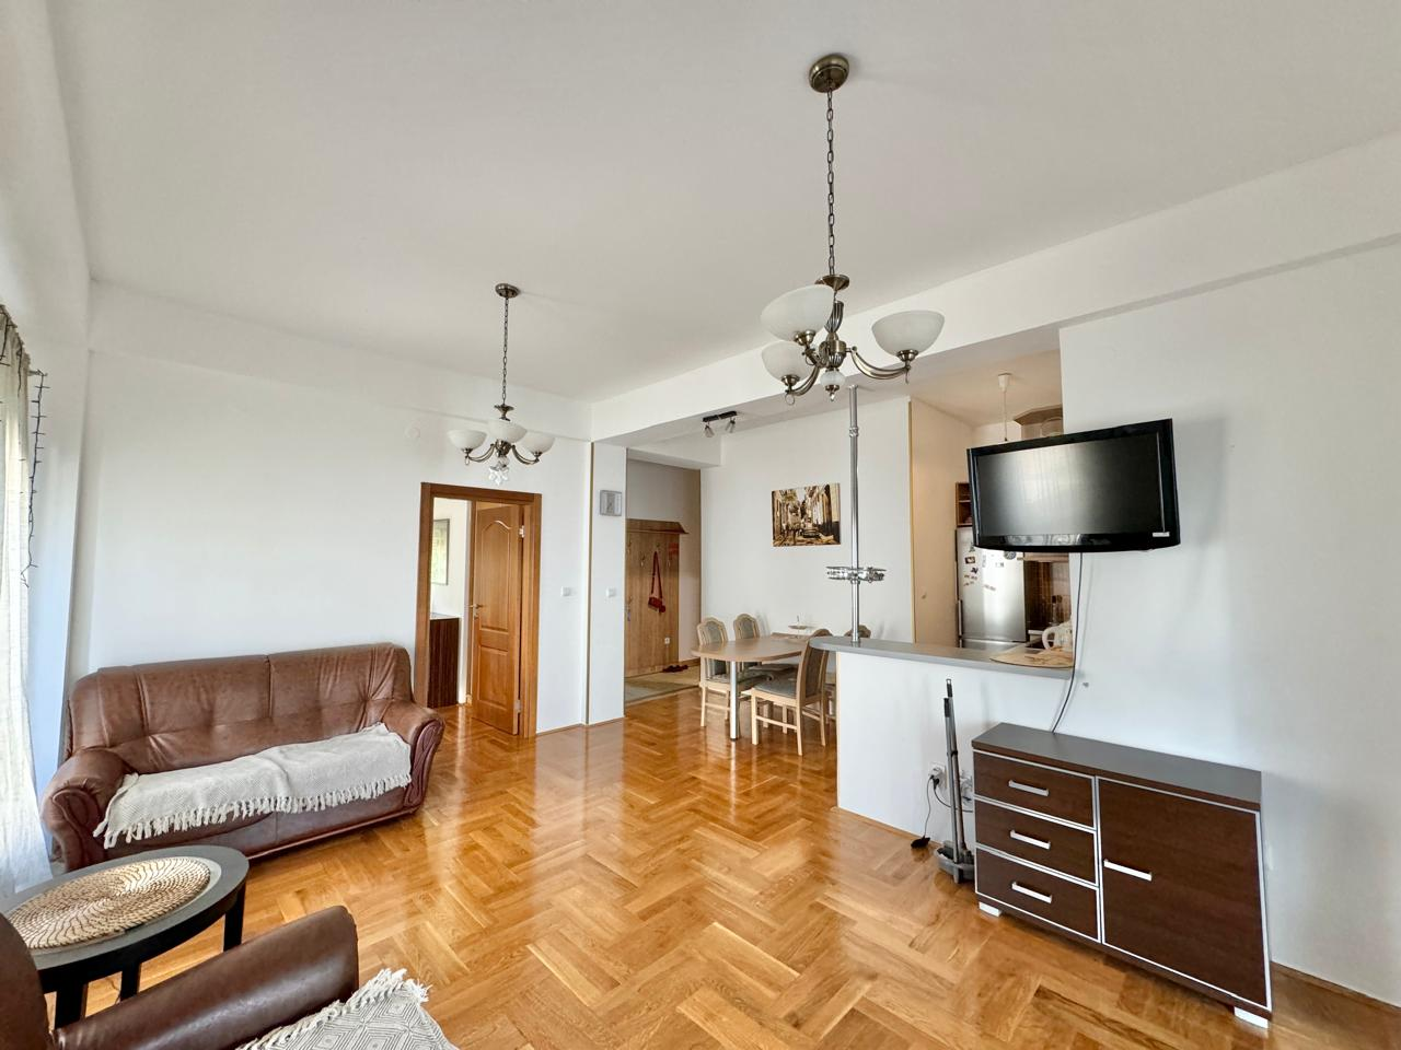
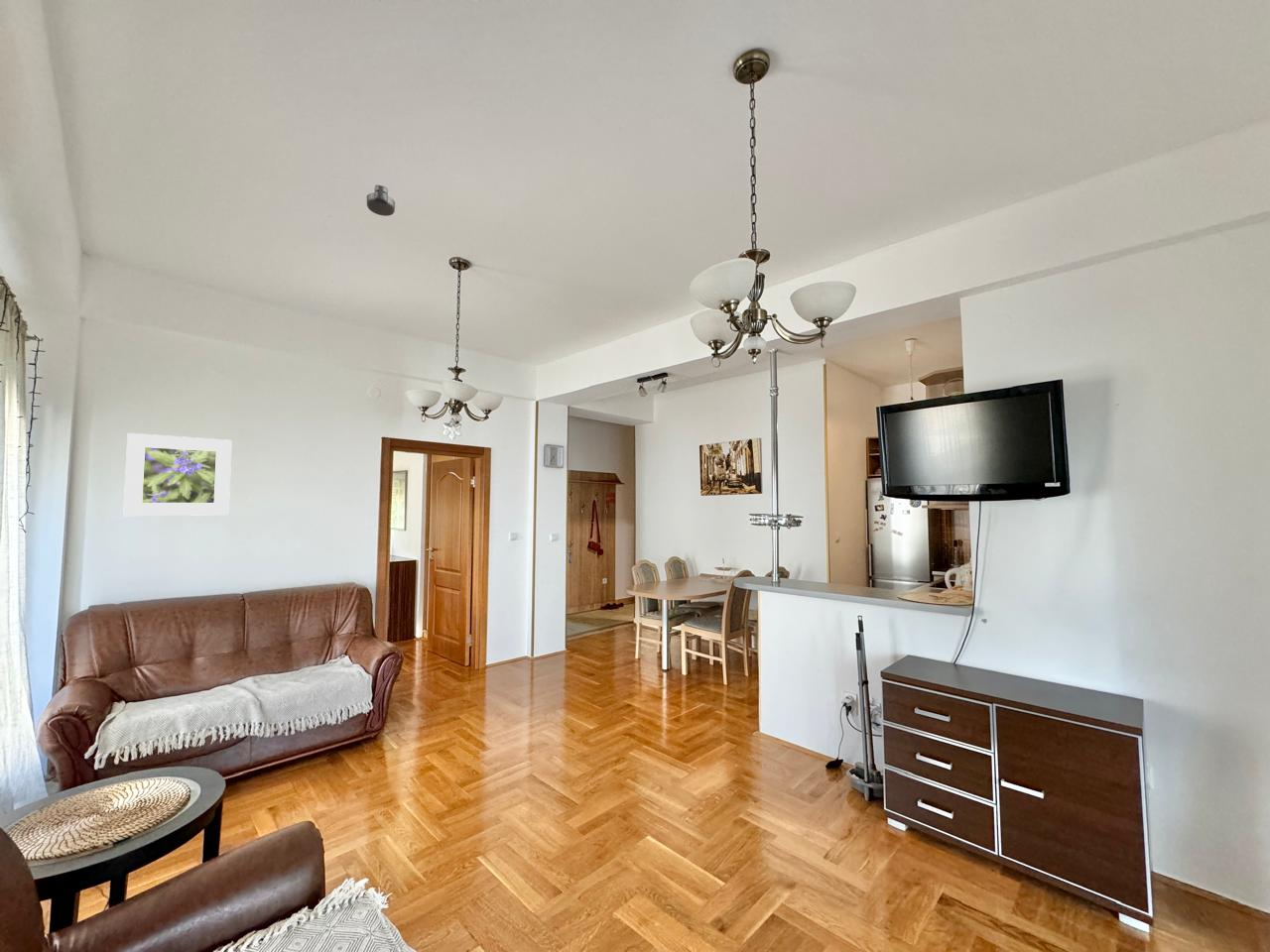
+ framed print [122,432,233,517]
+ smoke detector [366,184,396,217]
